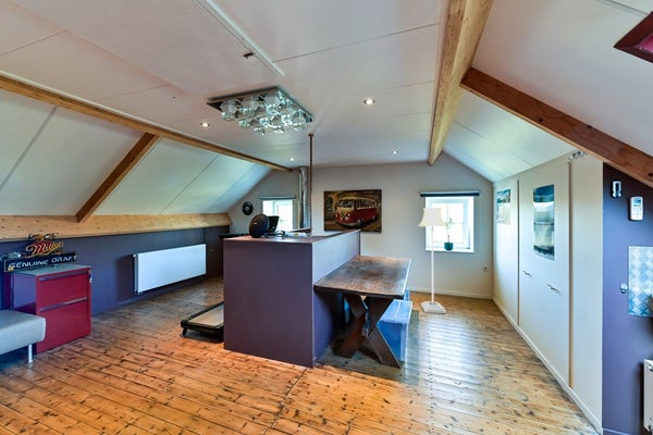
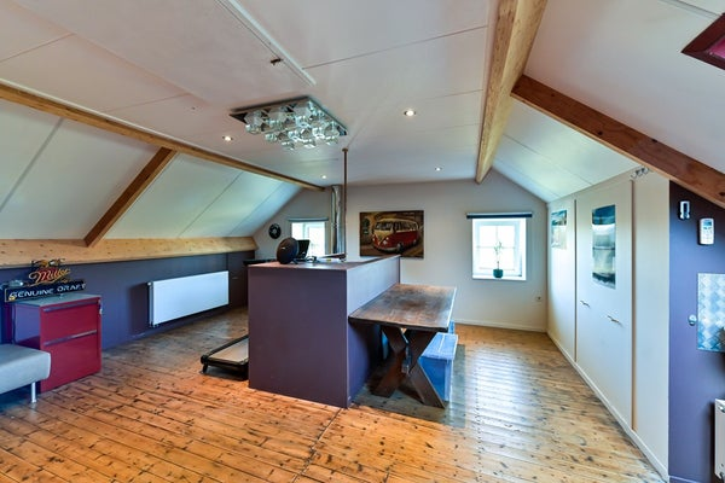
- floor lamp [418,207,447,314]
